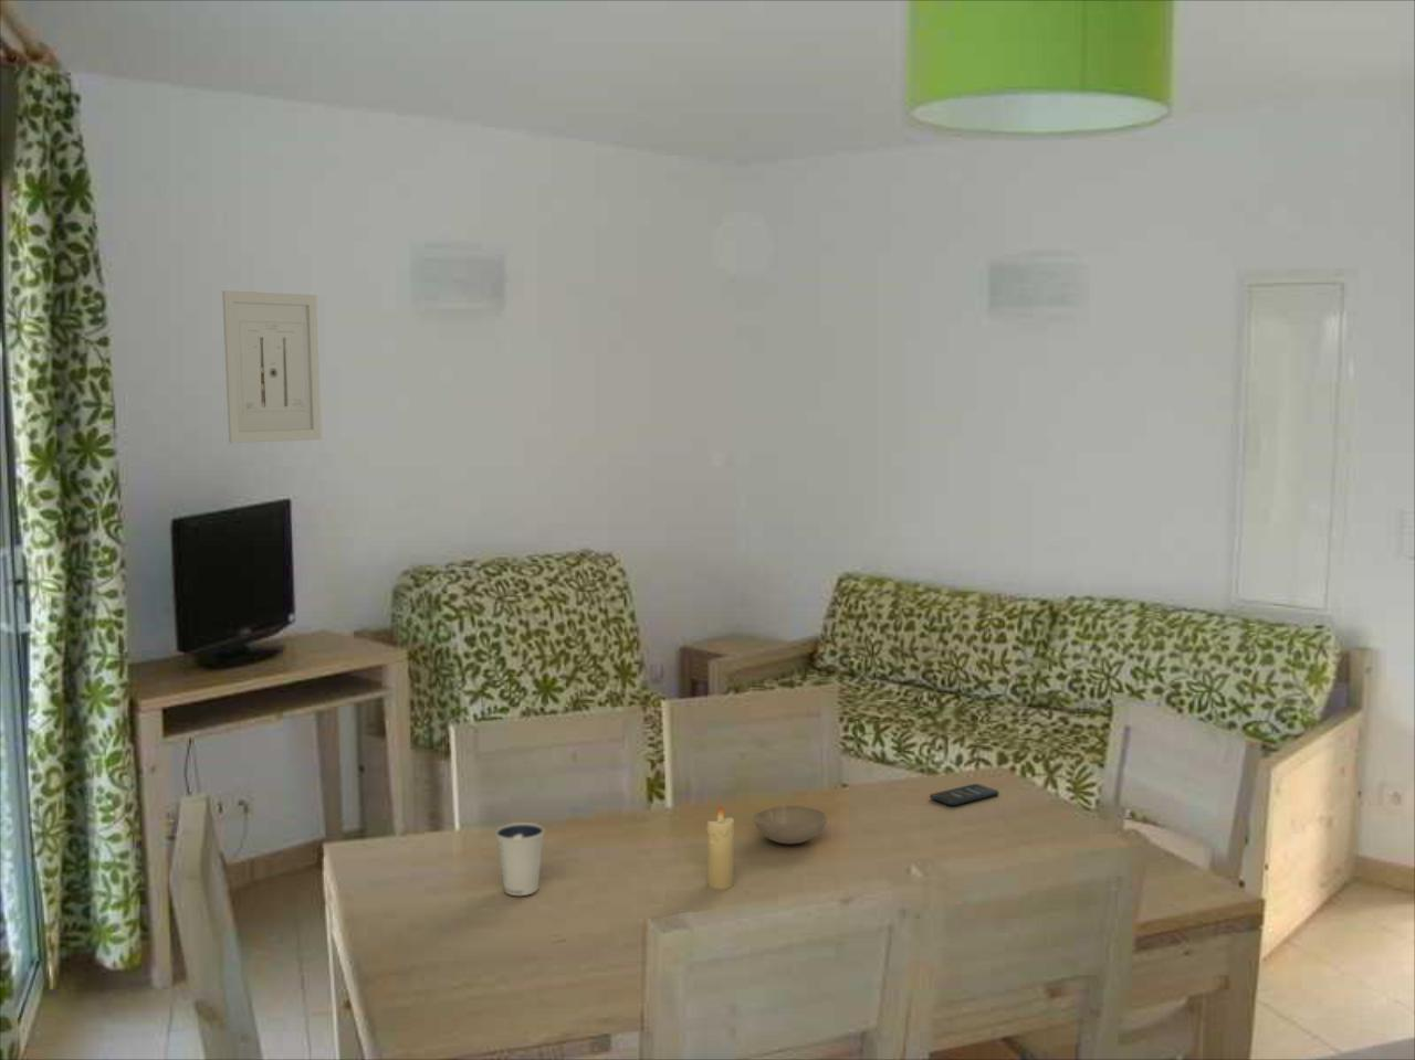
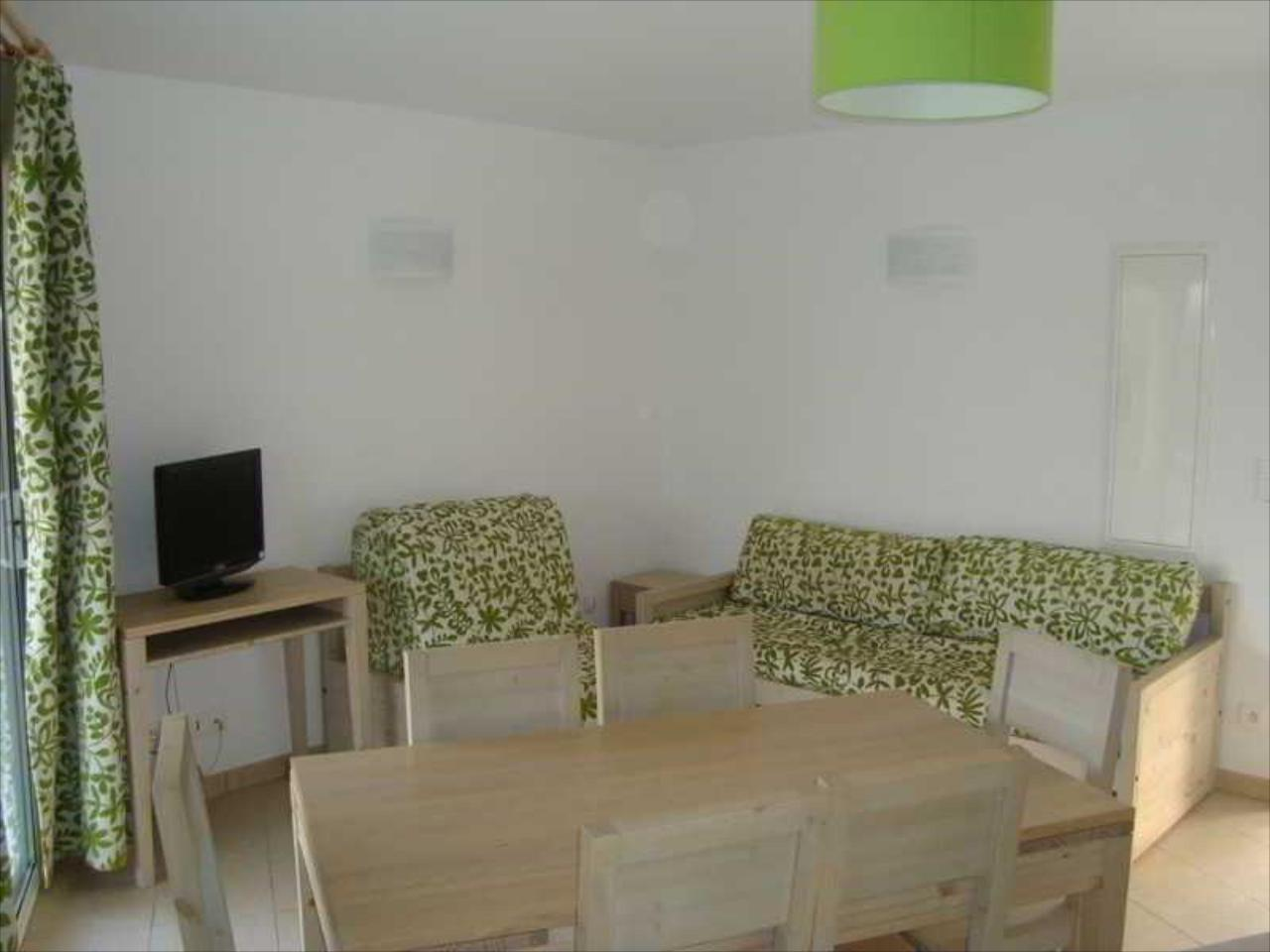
- wall art [221,289,323,444]
- dixie cup [495,822,546,896]
- candle [705,805,735,890]
- smartphone [928,783,999,806]
- bowl [752,805,828,845]
